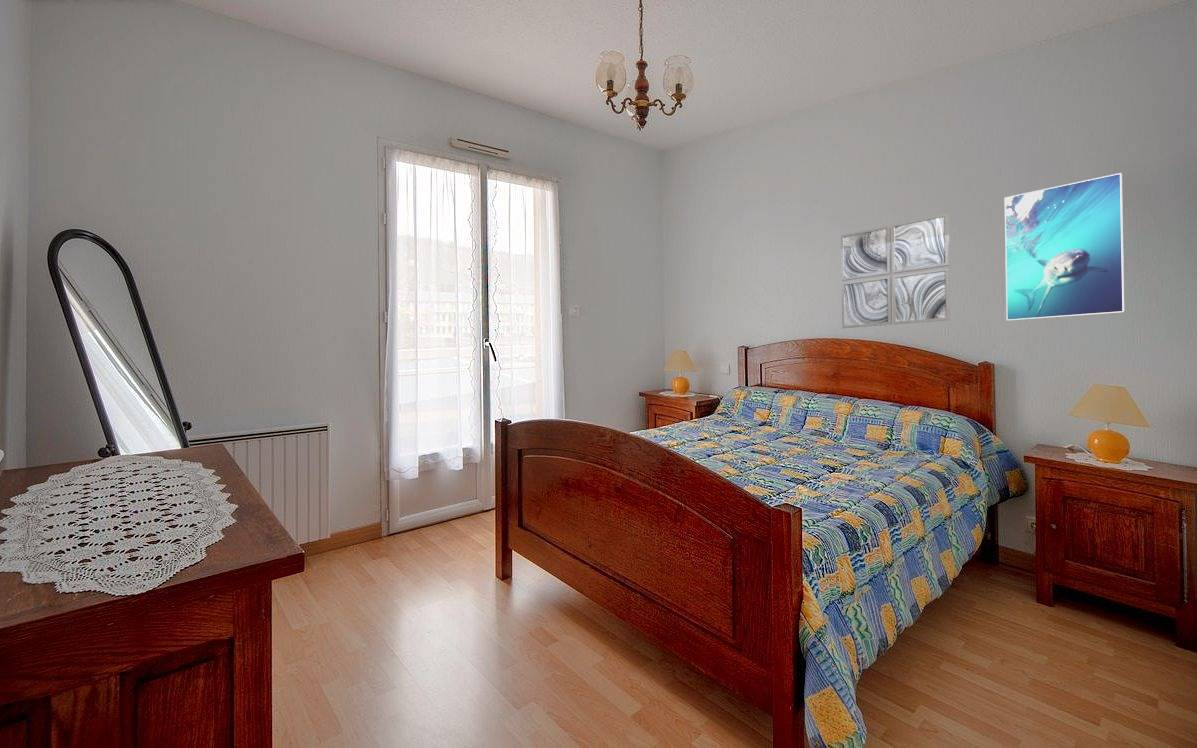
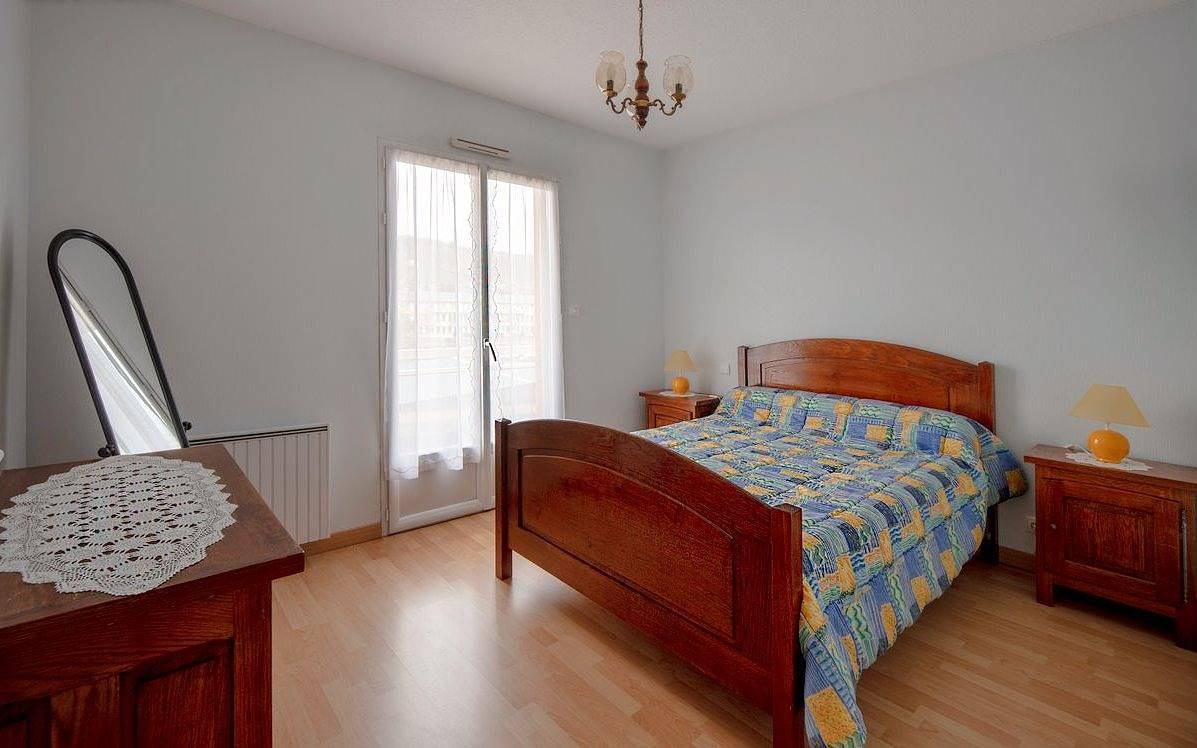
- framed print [1004,172,1125,322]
- wall art [840,213,951,329]
